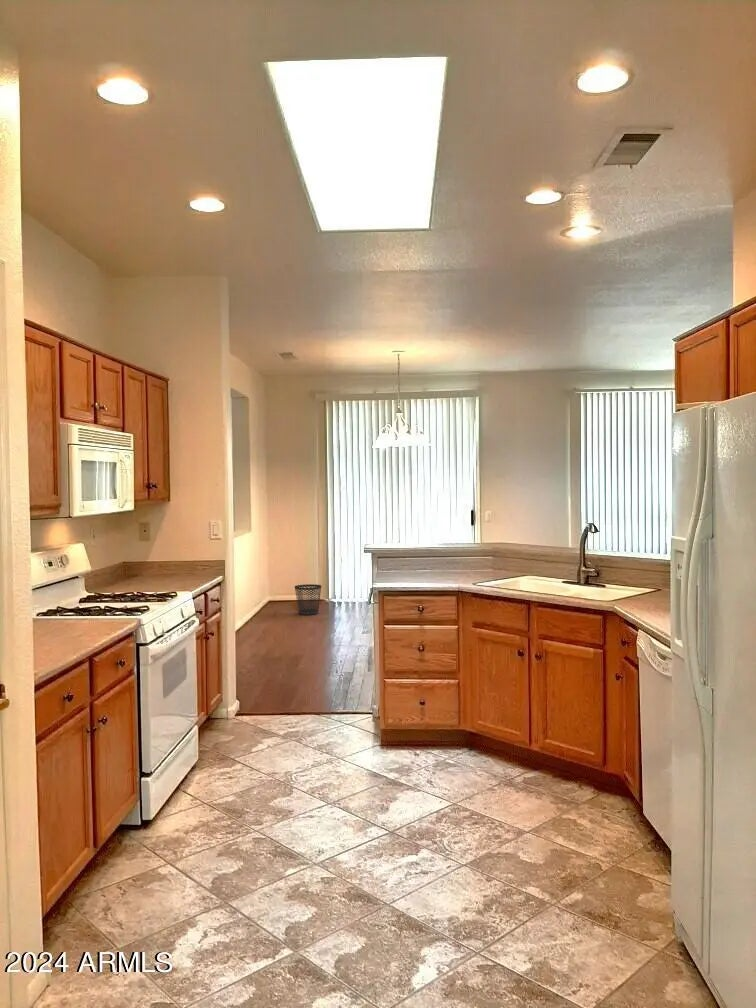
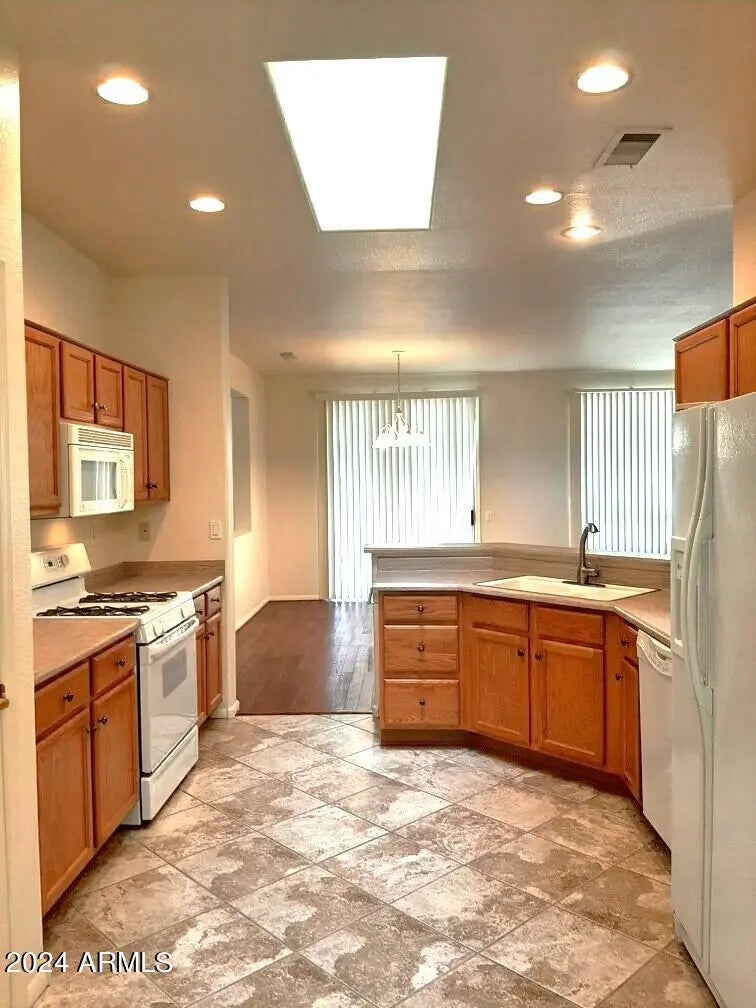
- wastebasket [294,583,322,616]
